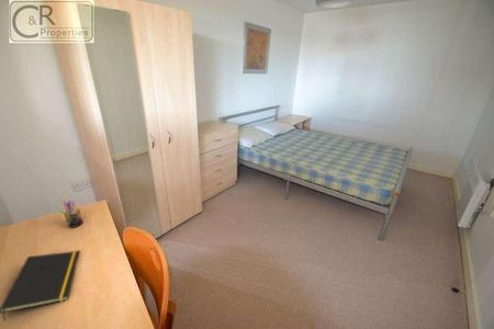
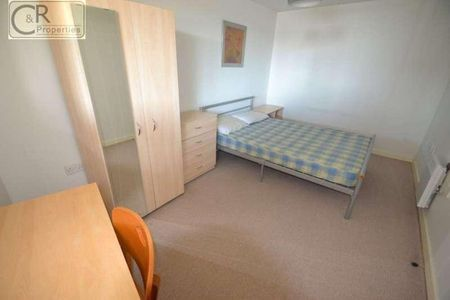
- notepad [0,250,81,322]
- pen holder [59,200,85,229]
